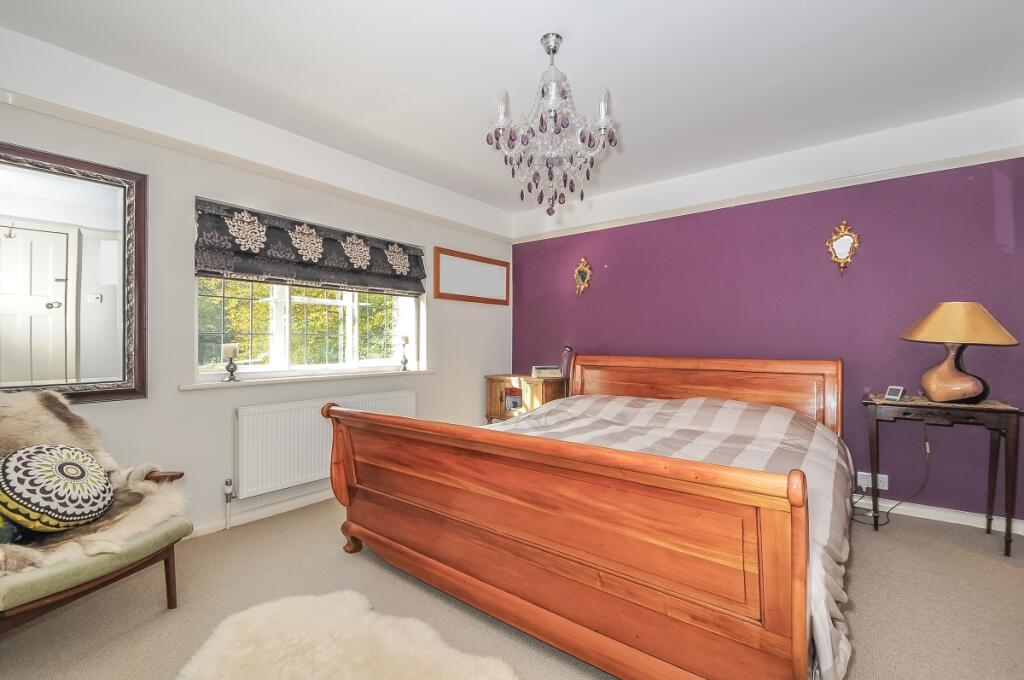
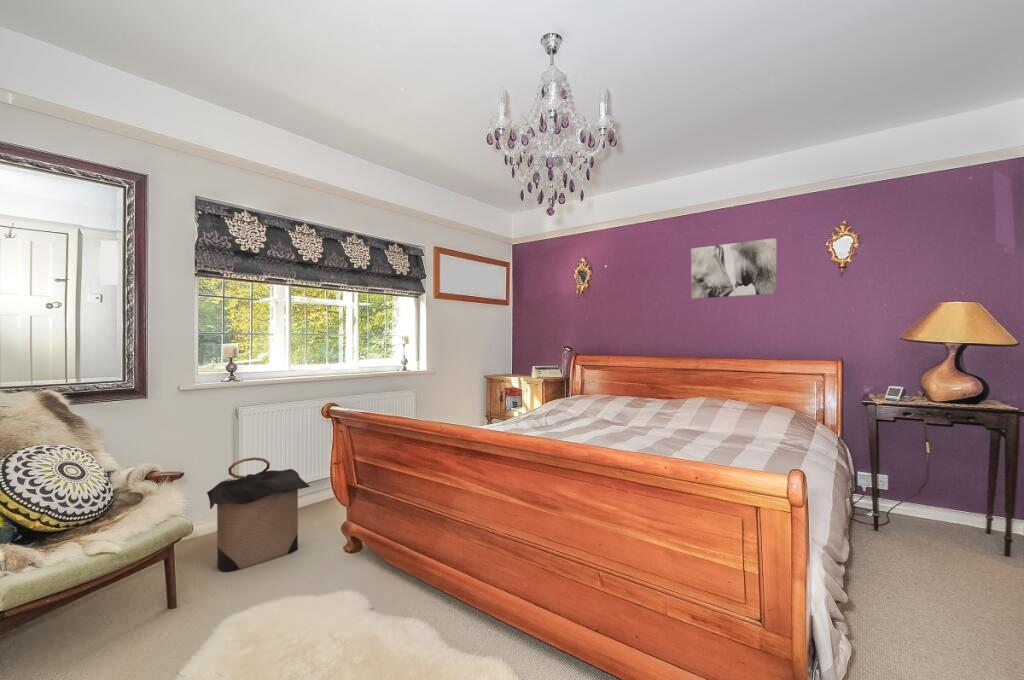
+ wall art [690,237,778,300]
+ laundry hamper [206,456,311,573]
